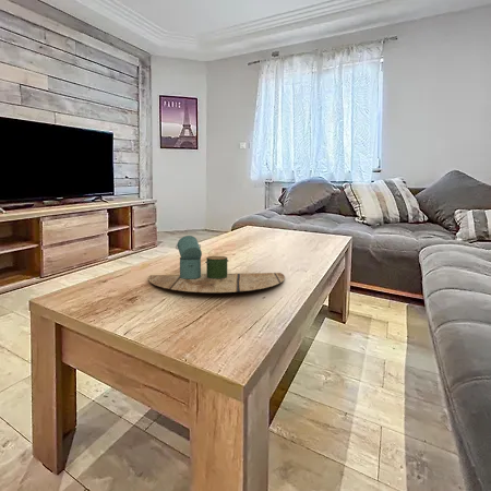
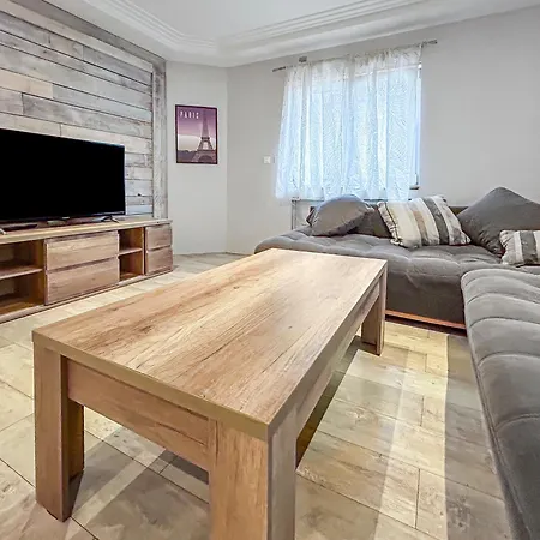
- decorative tray [147,235,286,294]
